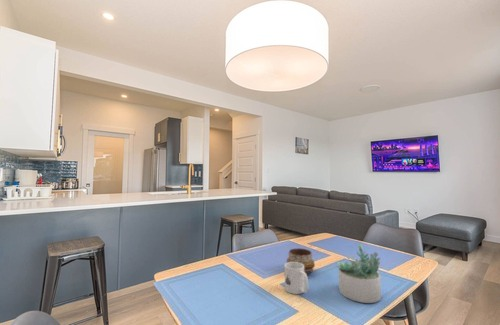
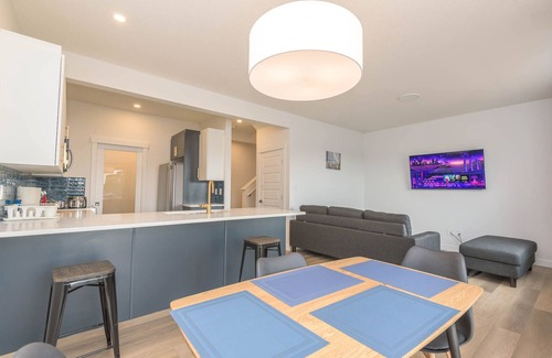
- decorative bowl [286,247,316,275]
- succulent plant [334,243,382,304]
- mug [284,262,309,295]
